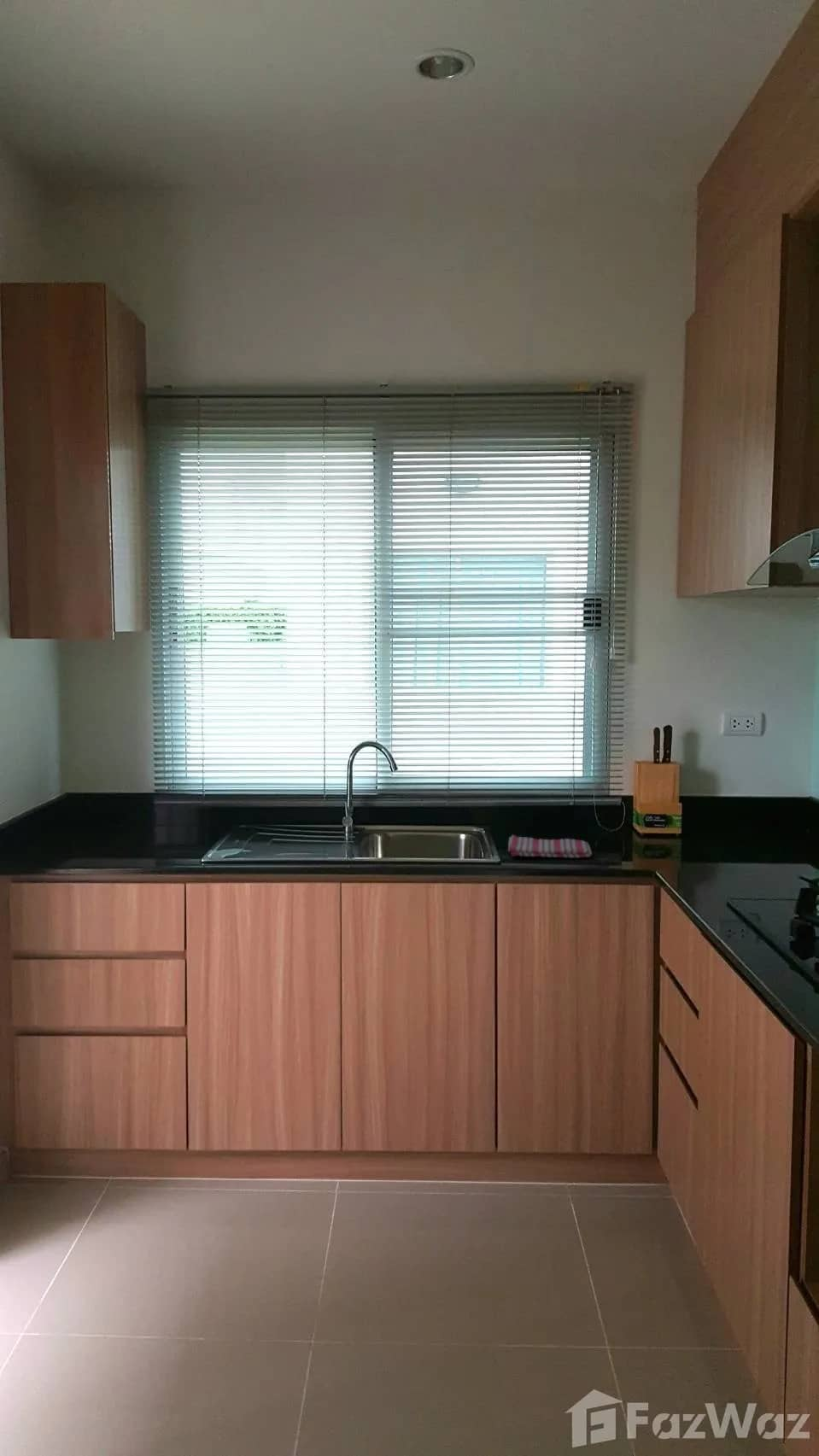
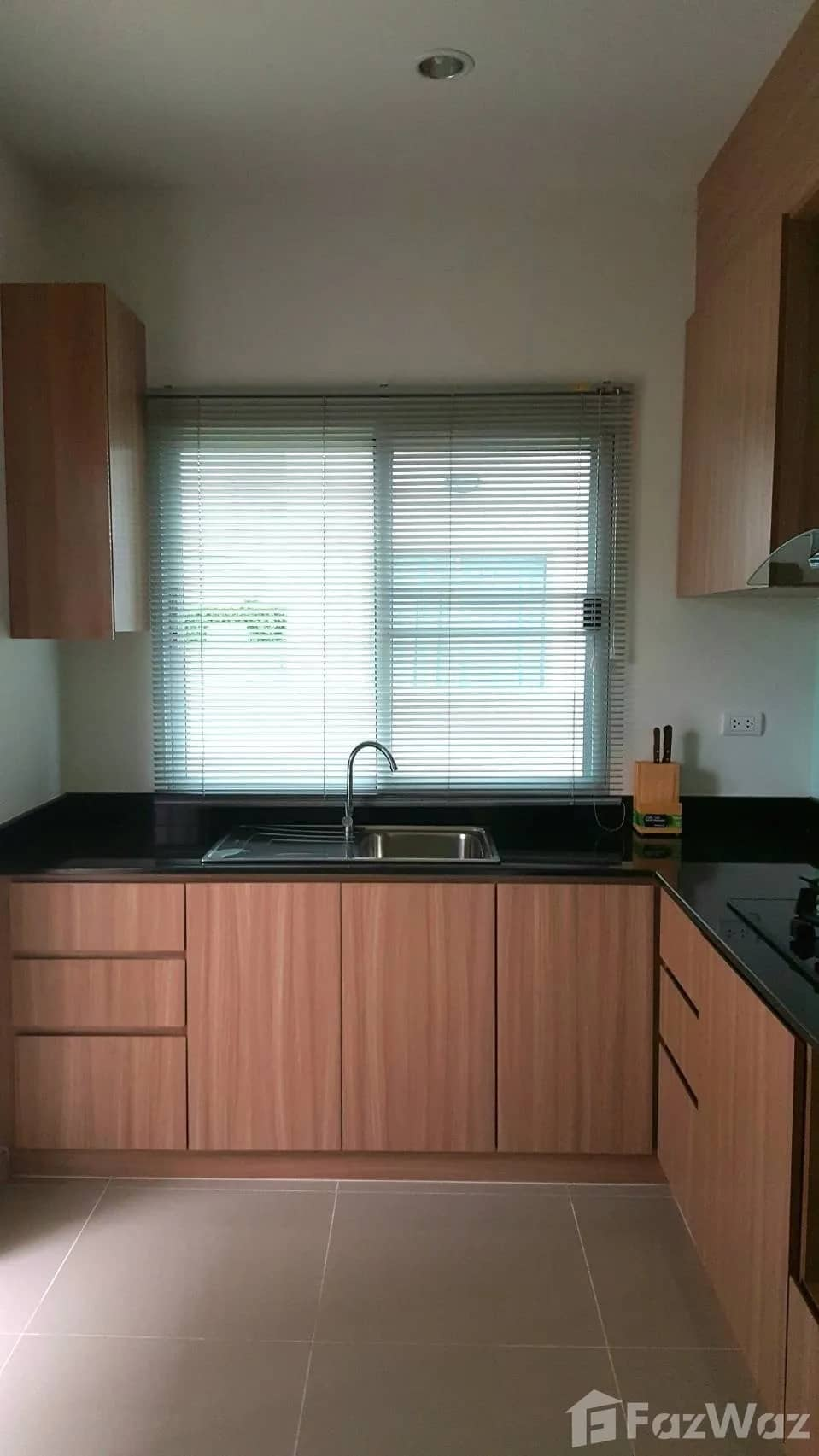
- dish towel [507,834,593,859]
